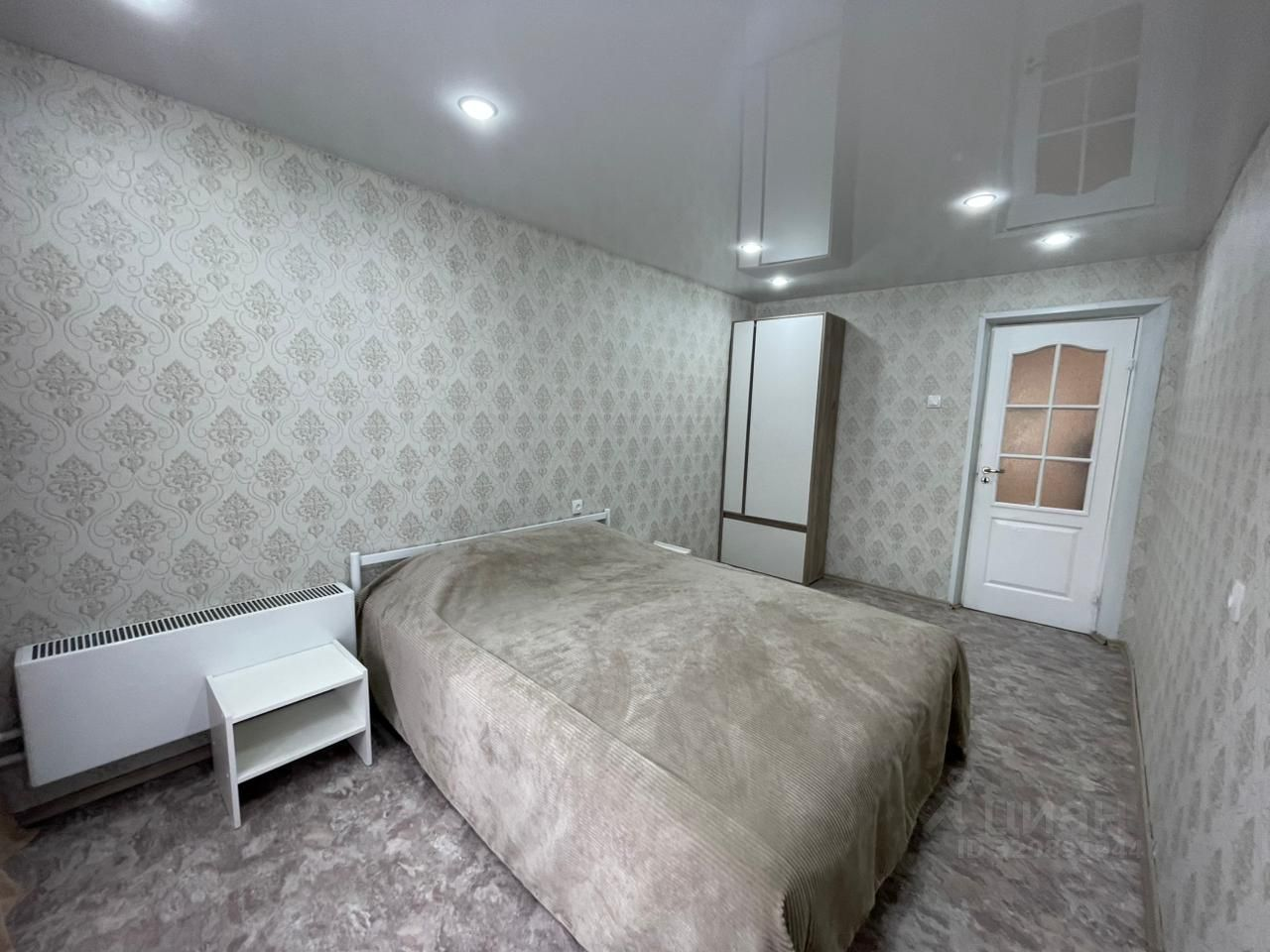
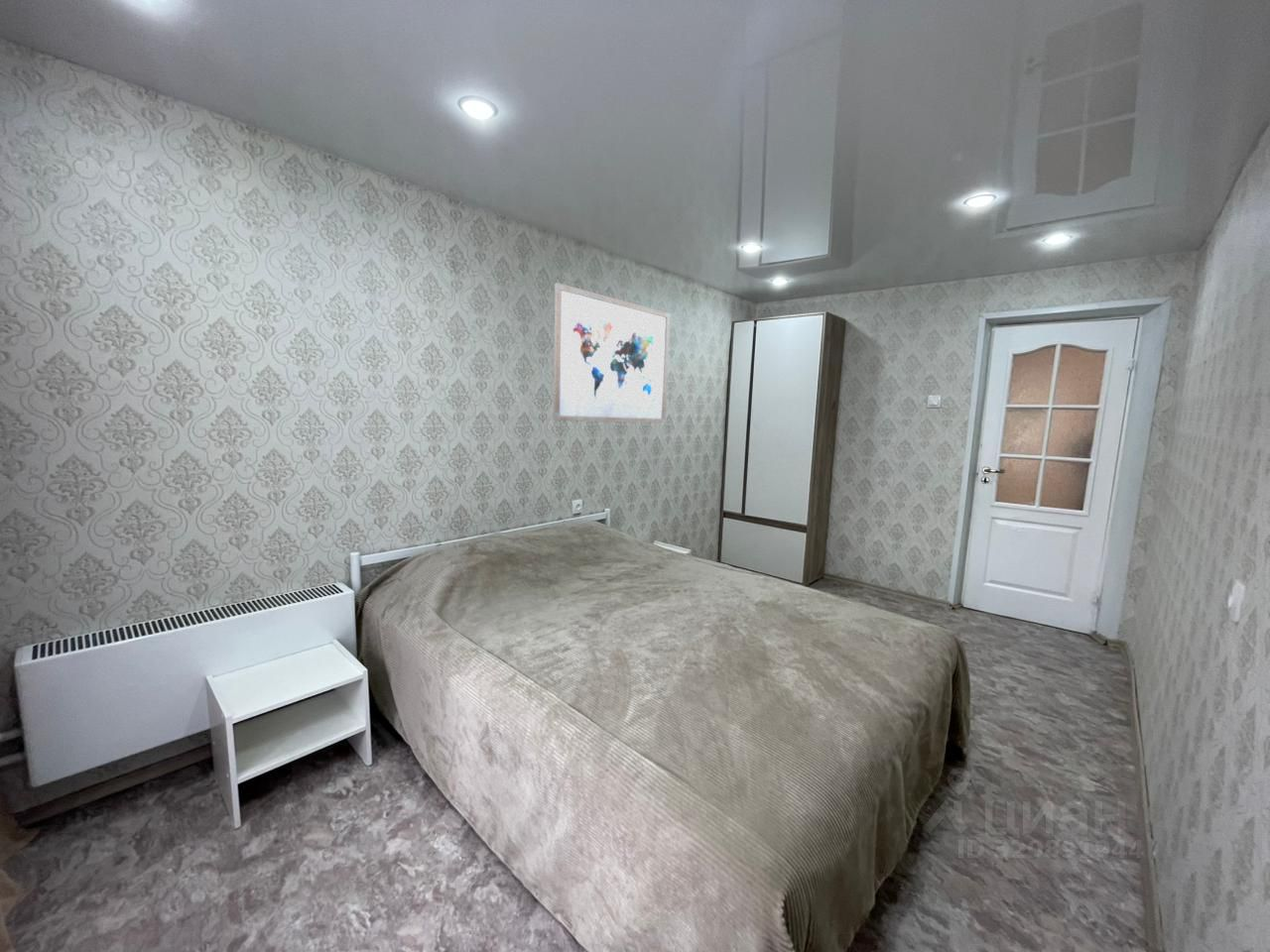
+ wall art [553,282,671,423]
